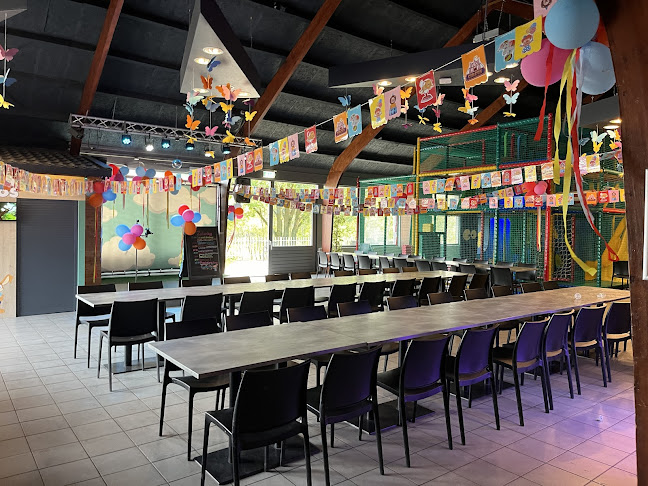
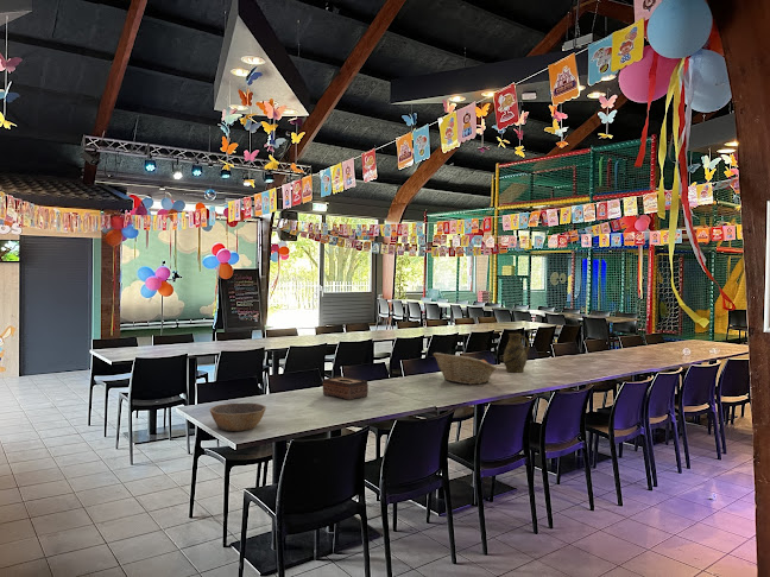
+ bowl [209,401,267,432]
+ pitcher [501,332,530,374]
+ fruit basket [431,351,498,386]
+ tissue box [322,375,370,401]
